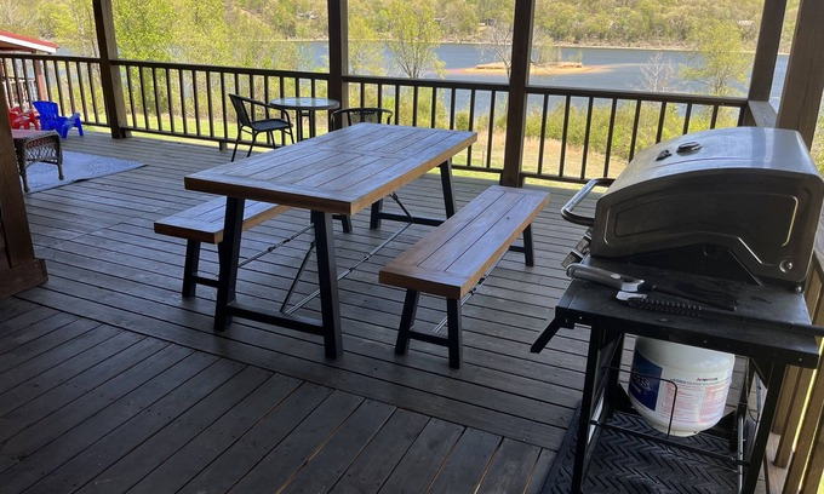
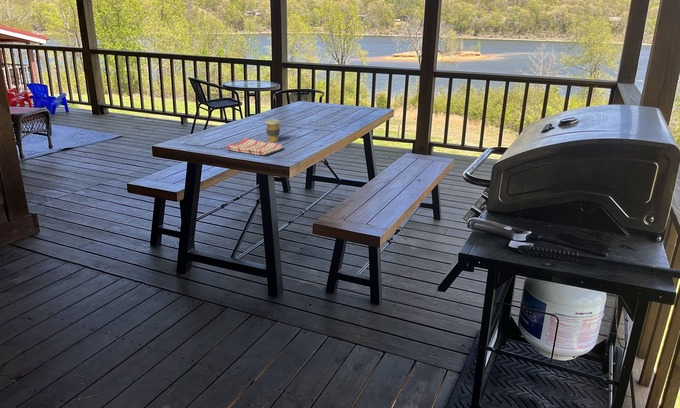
+ coffee cup [264,119,282,143]
+ dish towel [226,137,285,156]
